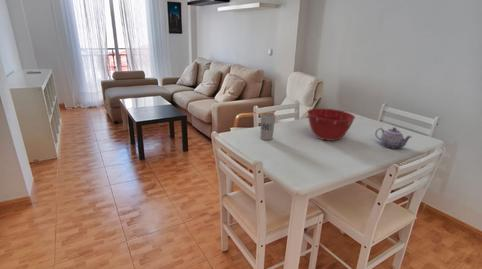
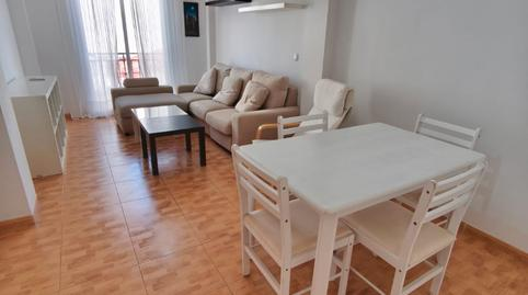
- cup [259,112,277,141]
- teapot [374,126,413,150]
- mixing bowl [306,108,356,142]
